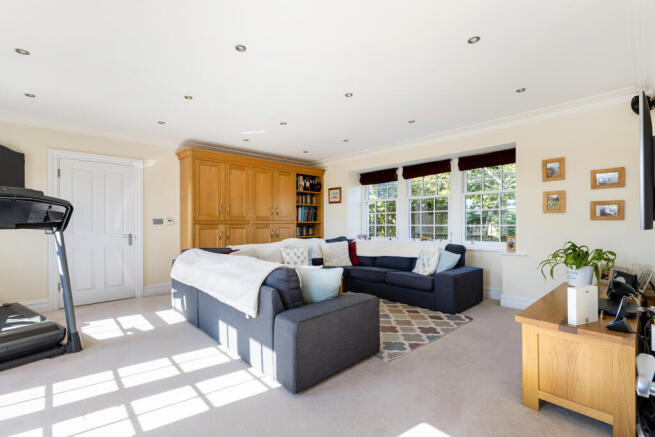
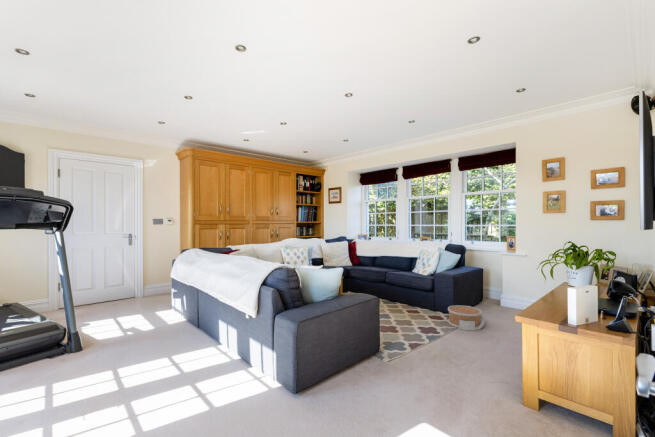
+ basket [447,304,485,331]
